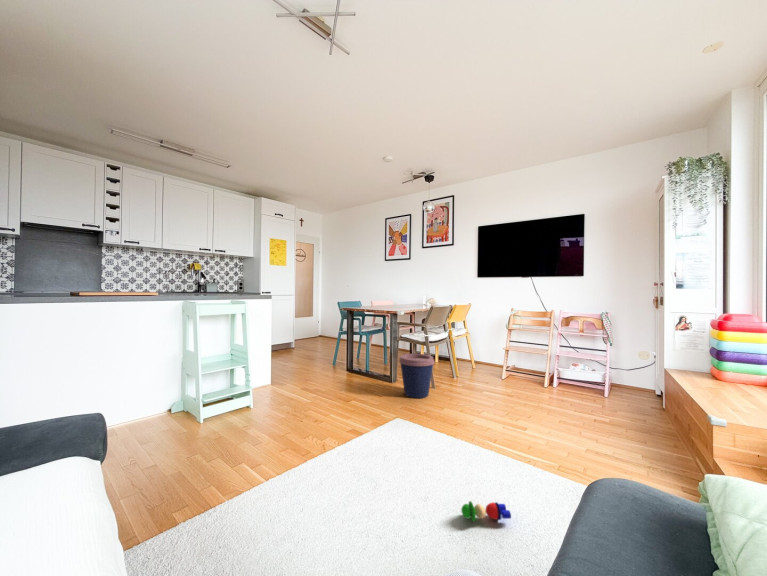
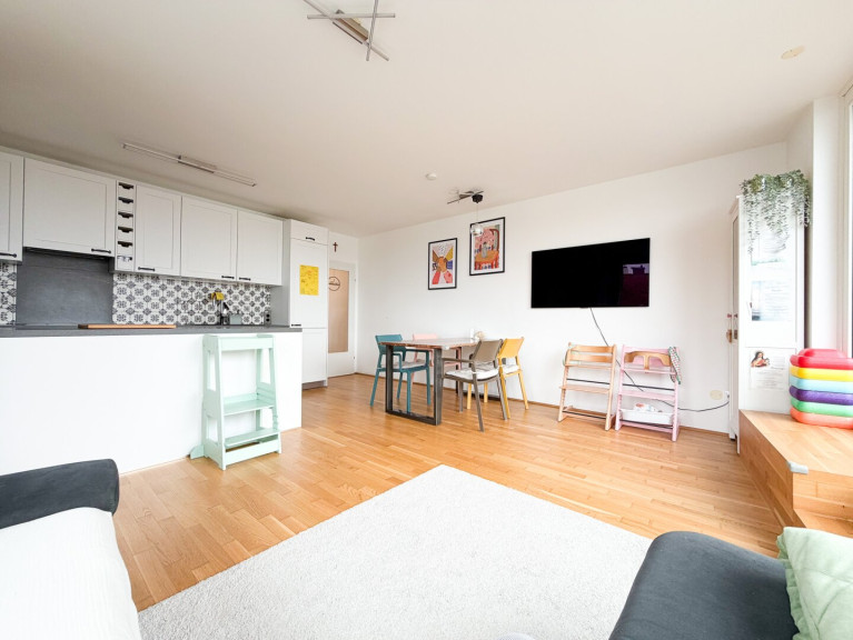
- coffee cup [398,353,435,399]
- stacking toy [460,500,512,523]
